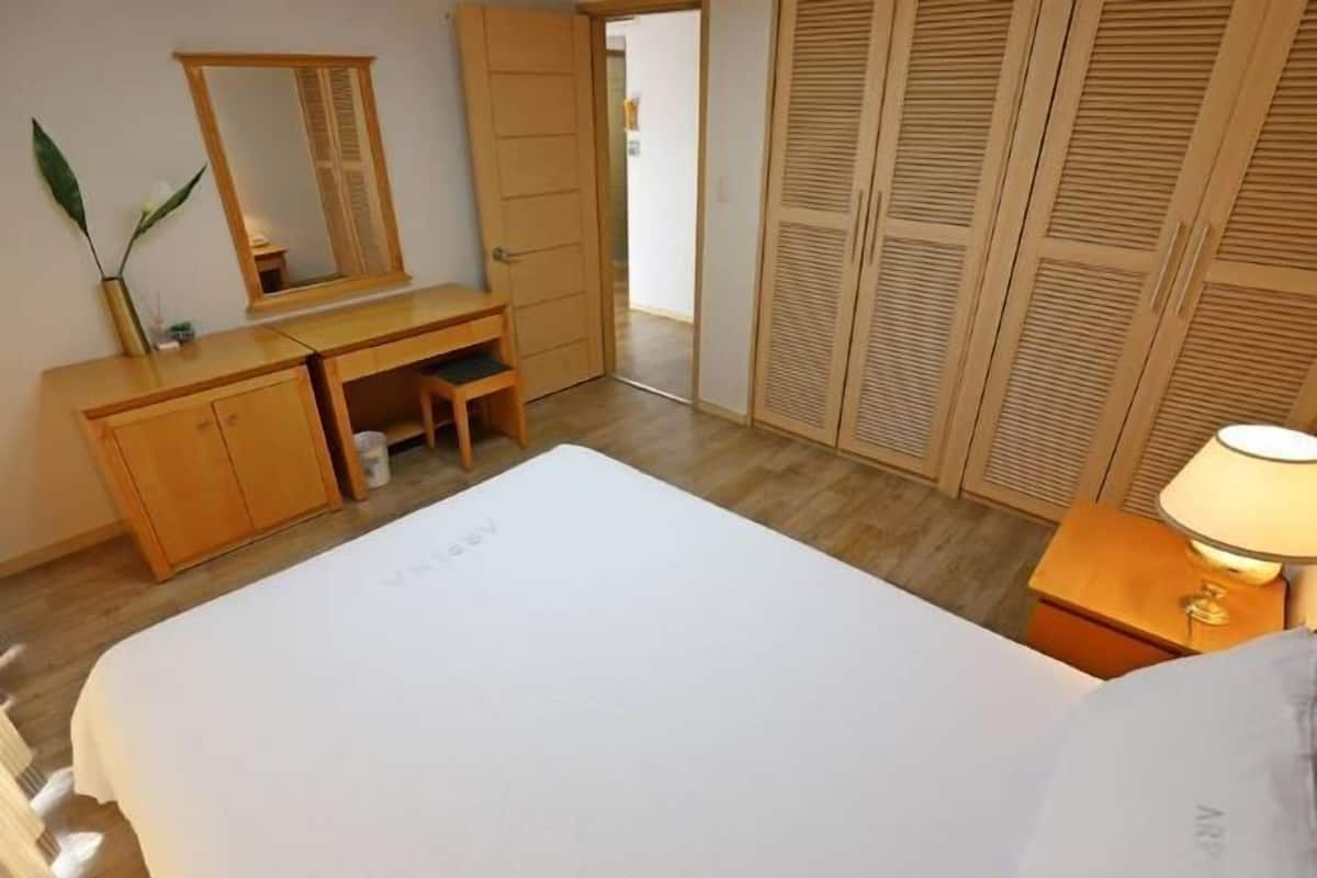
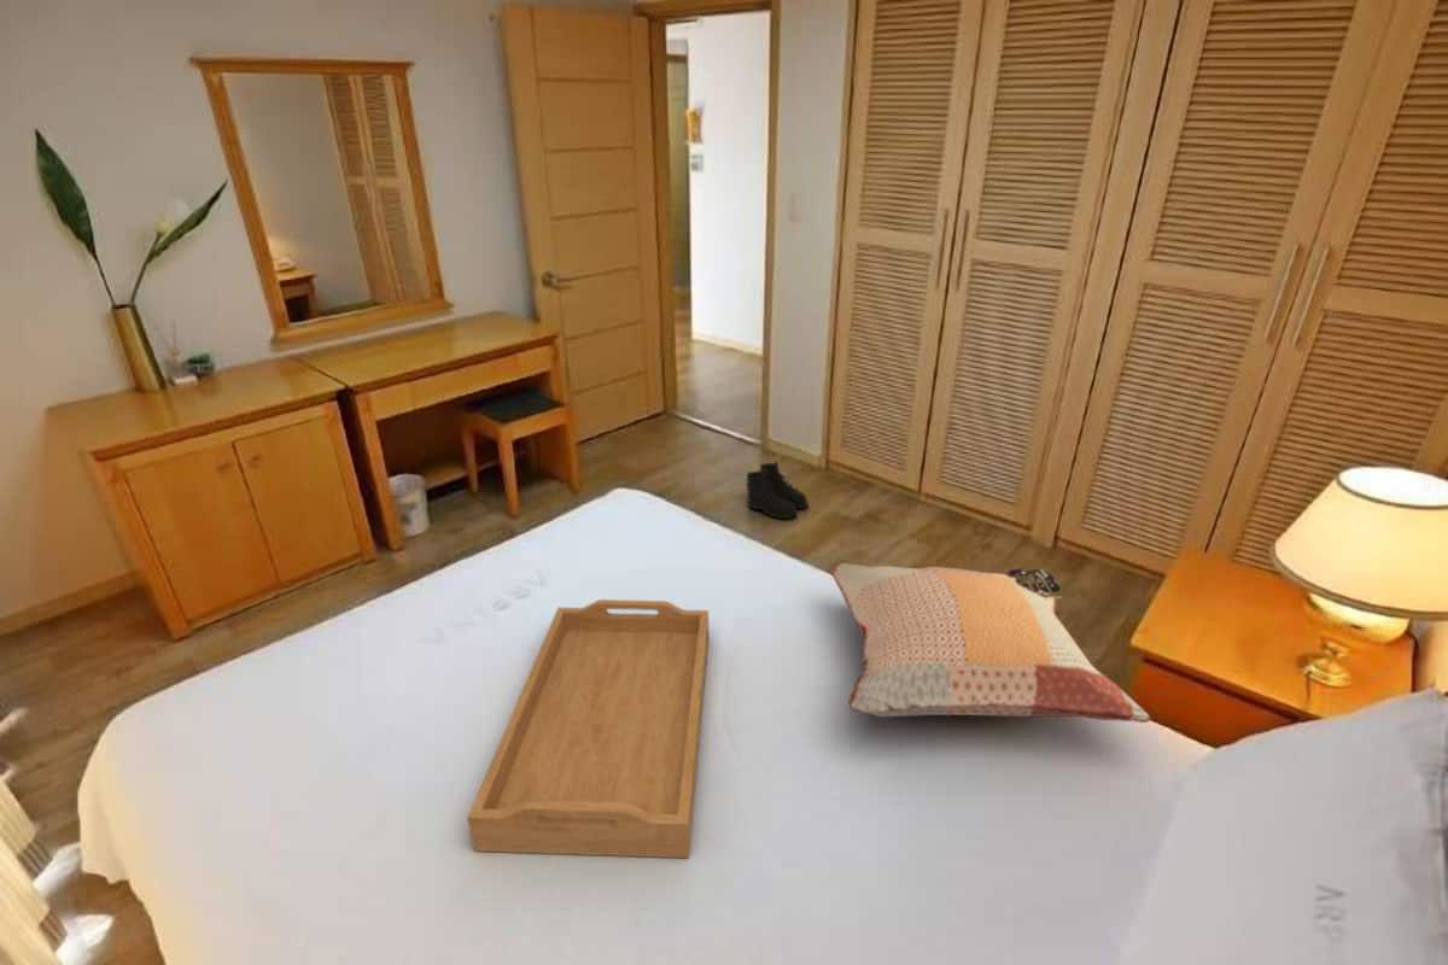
+ boots [743,461,810,520]
+ decorative pillow [830,562,1151,724]
+ serving tray [466,598,710,859]
